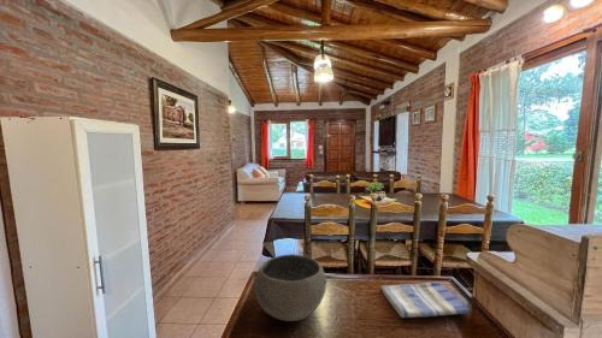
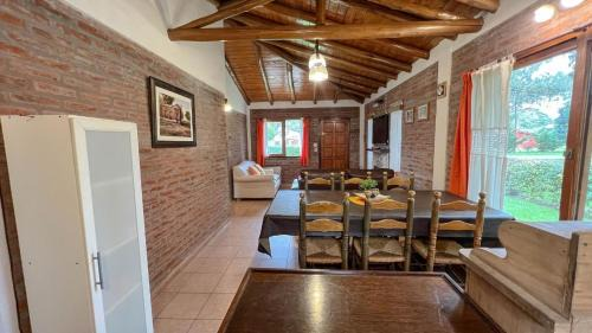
- bowl [254,253,329,322]
- dish towel [380,280,472,319]
